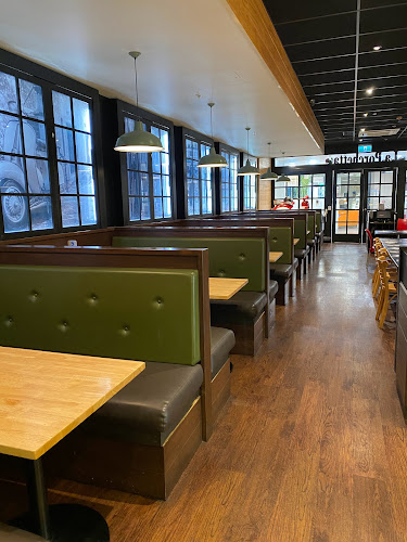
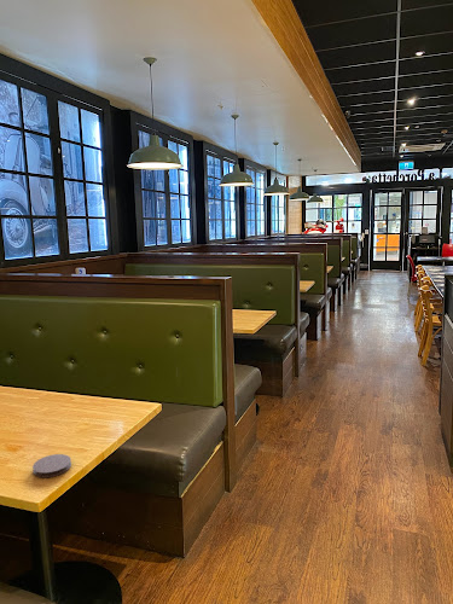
+ coaster [31,453,72,478]
